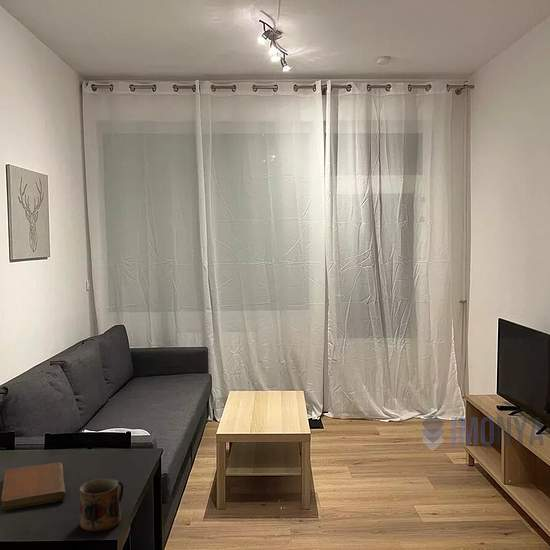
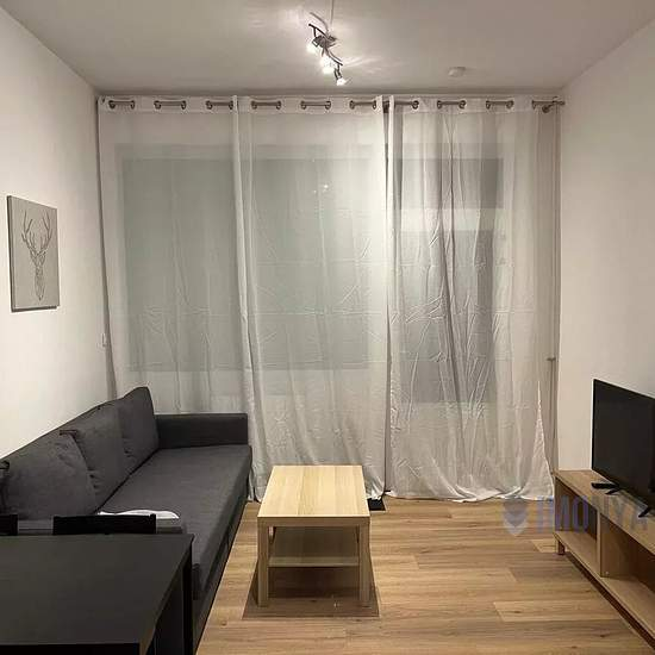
- notebook [0,461,67,511]
- mug [79,478,124,533]
